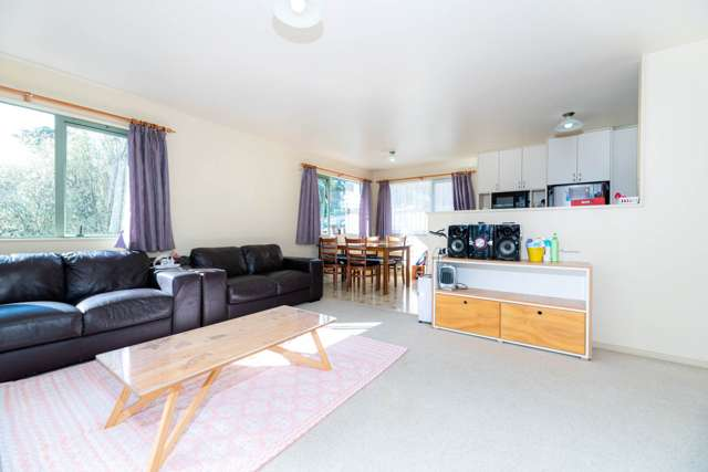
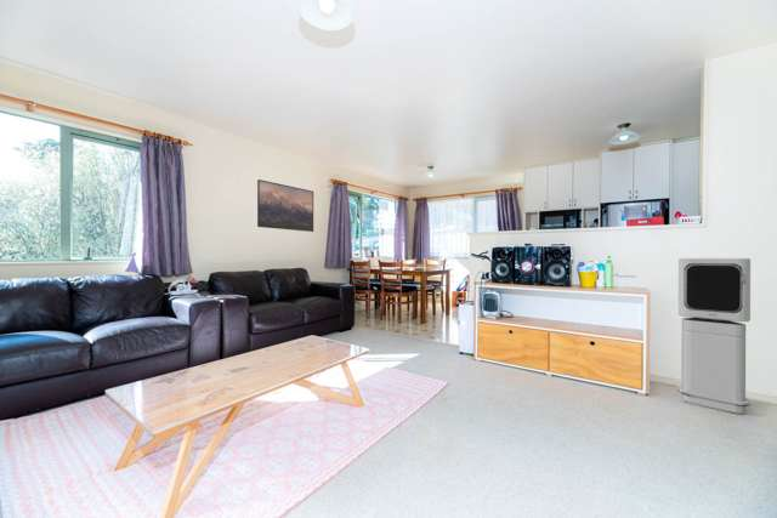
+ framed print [256,178,314,233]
+ air purifier [677,257,752,415]
